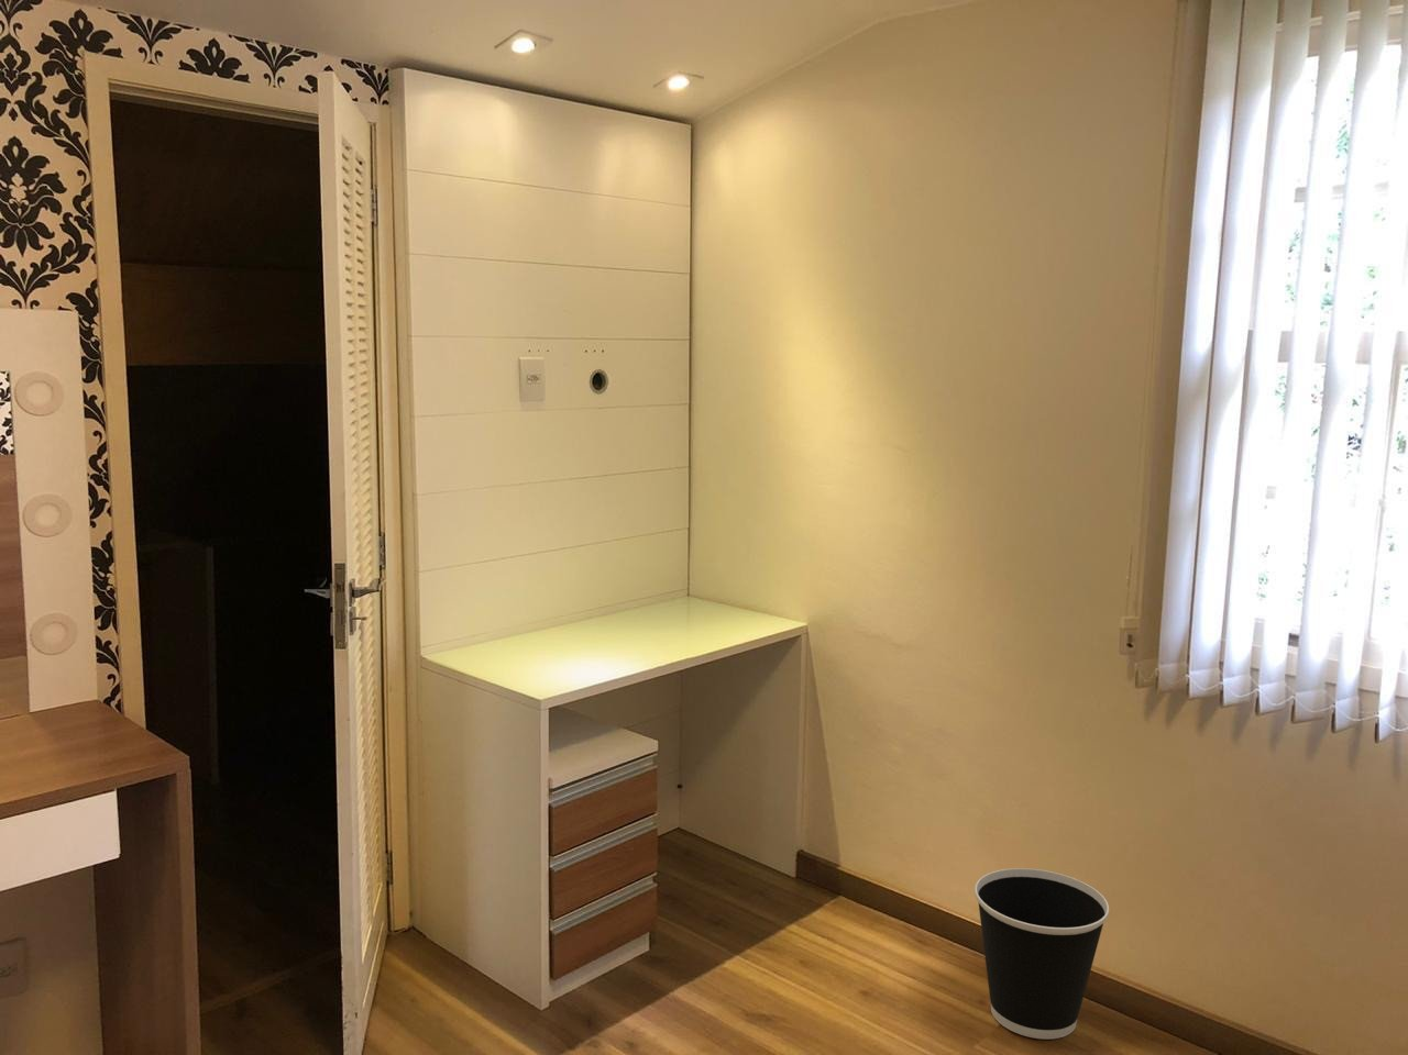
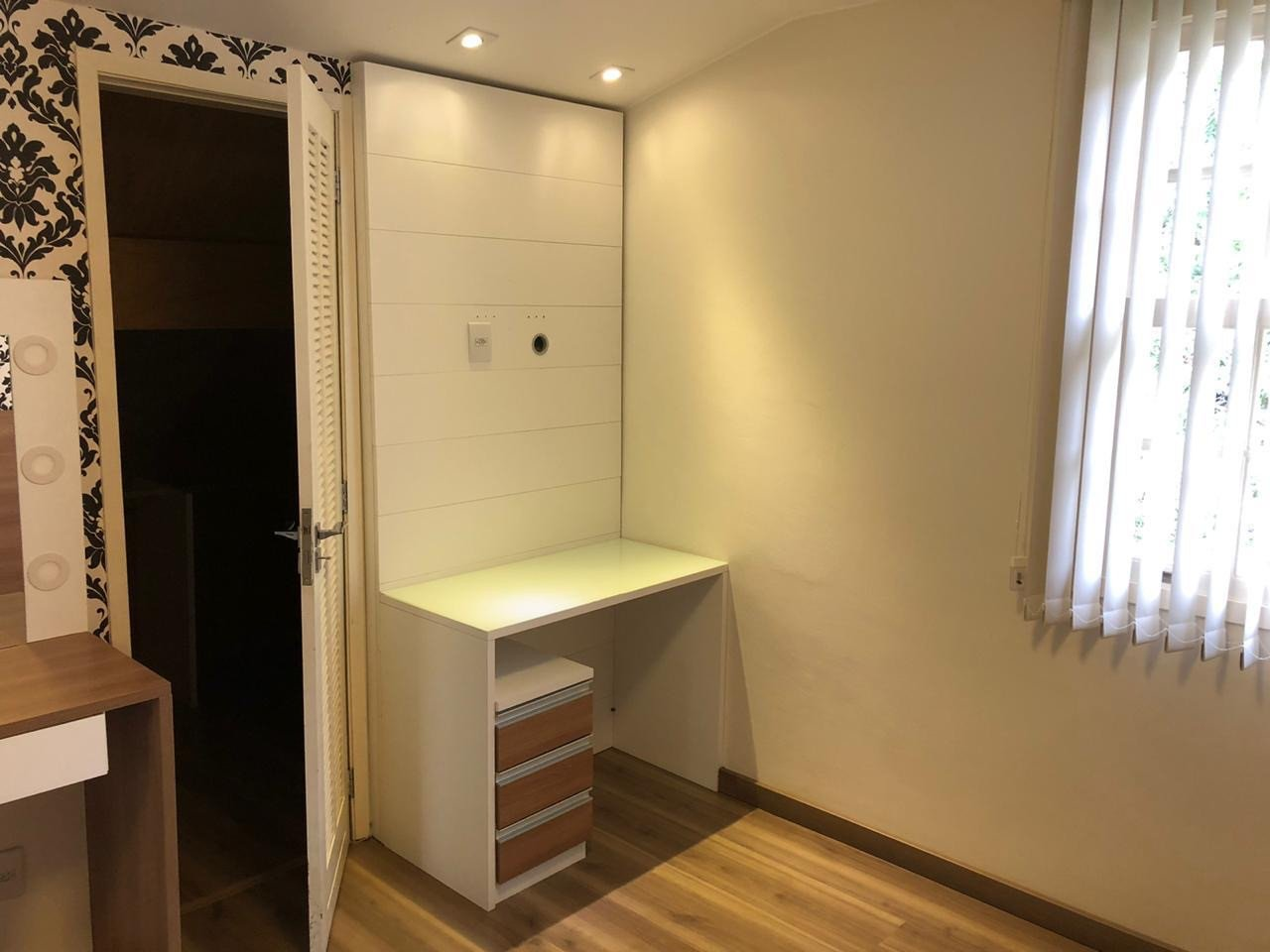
- wastebasket [973,867,1110,1041]
